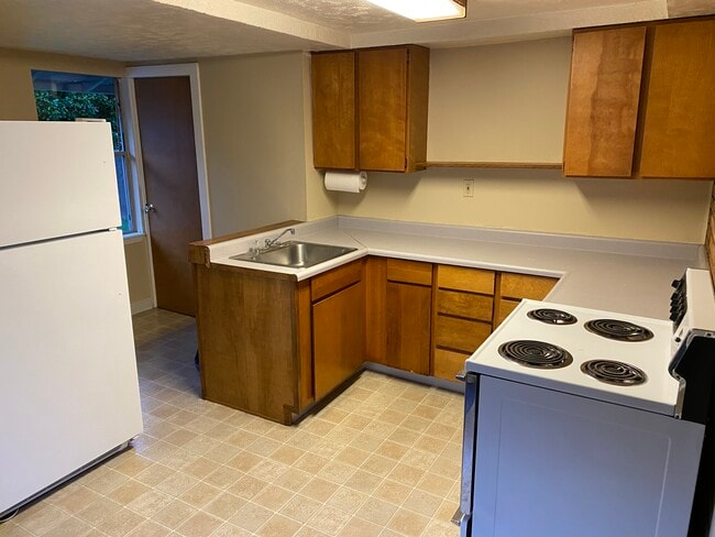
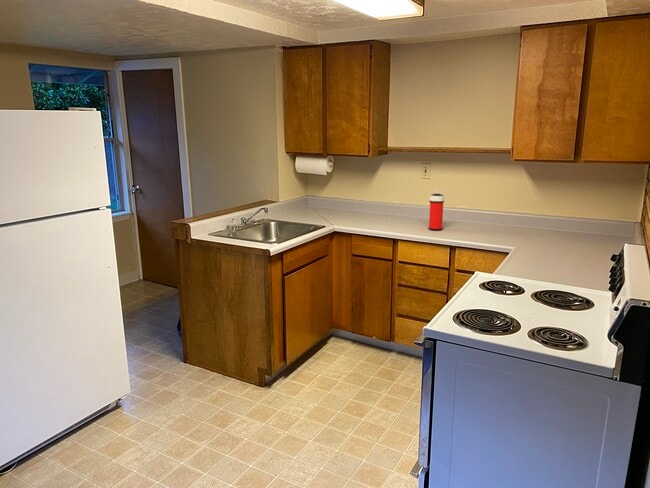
+ spray can [427,190,445,231]
